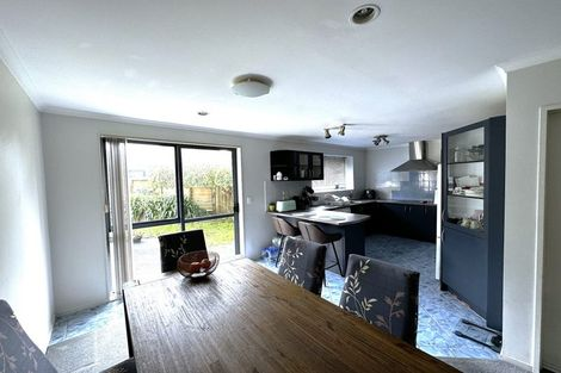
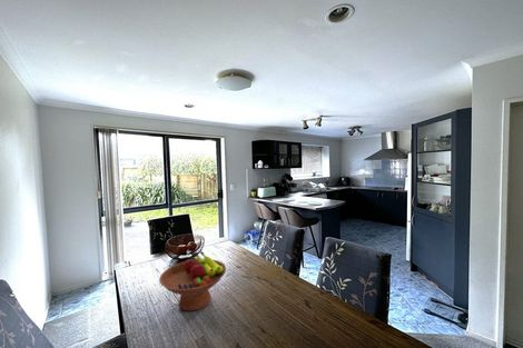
+ fruit bowl [158,250,227,312]
